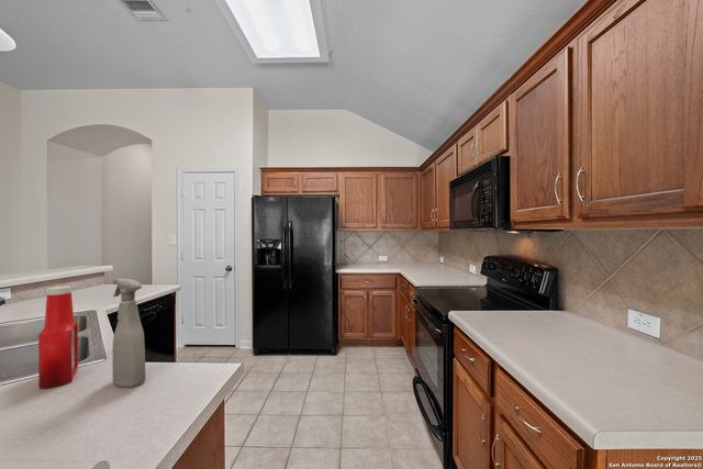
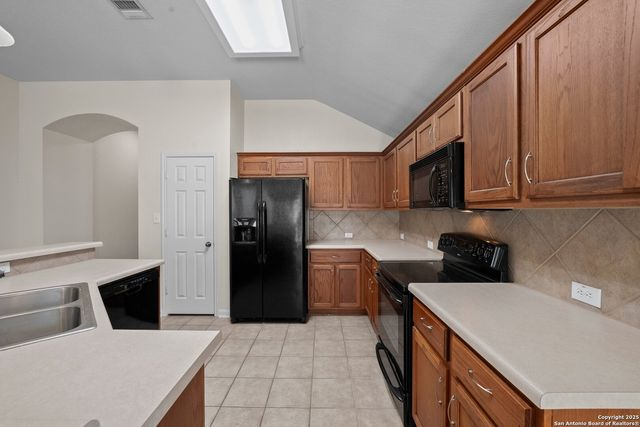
- spray bottle [112,277,147,389]
- soap bottle [37,284,79,390]
